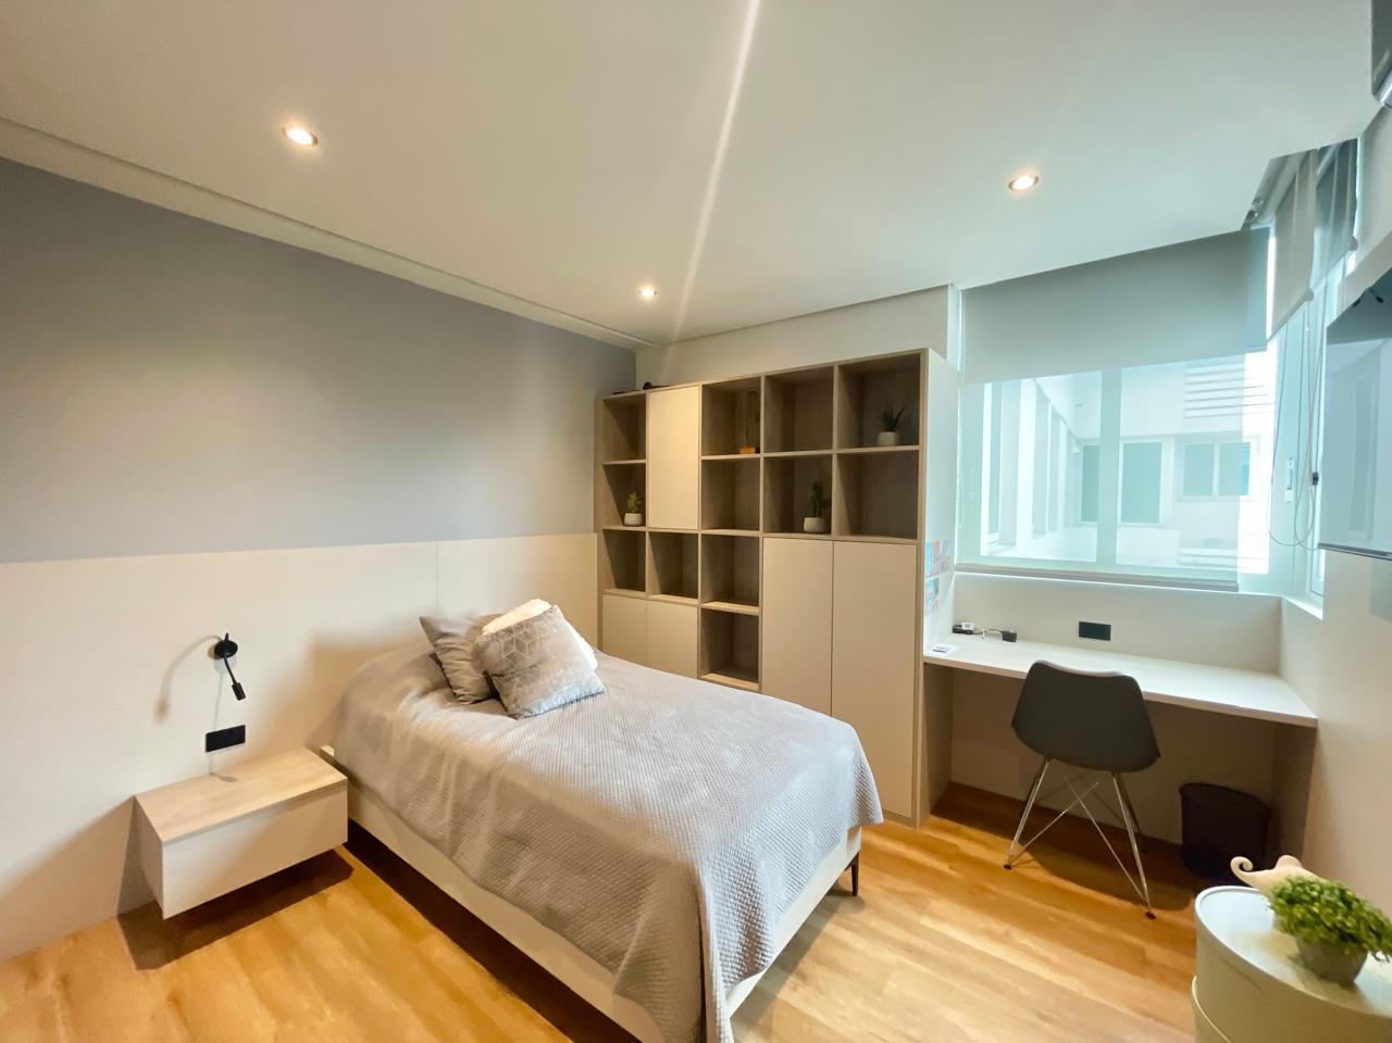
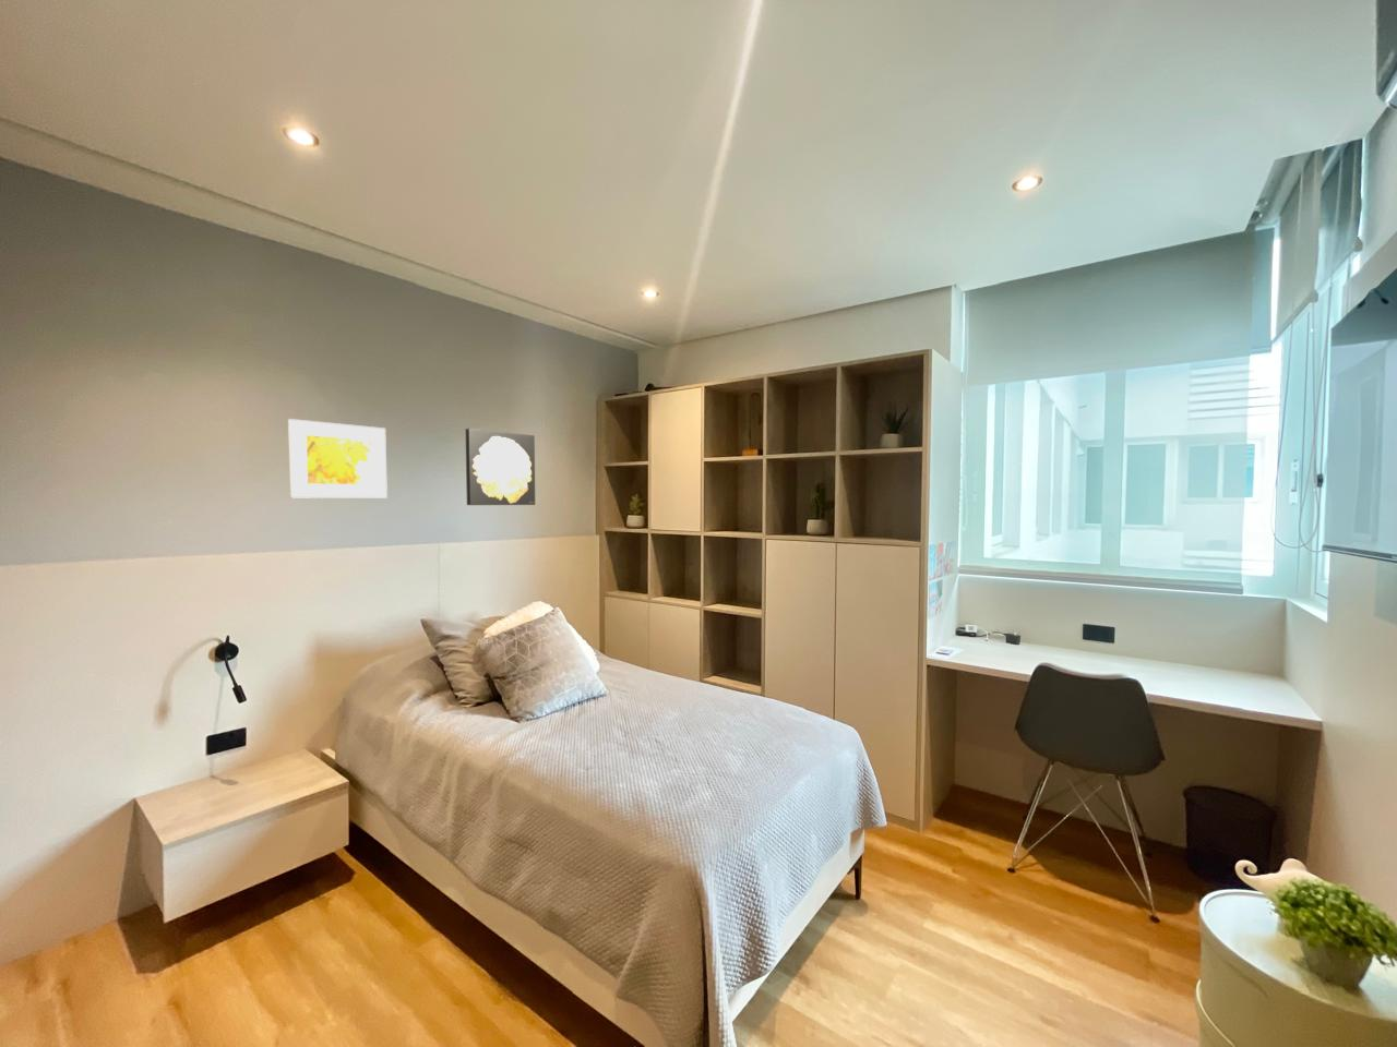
+ wall art [465,428,536,506]
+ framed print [287,418,388,499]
